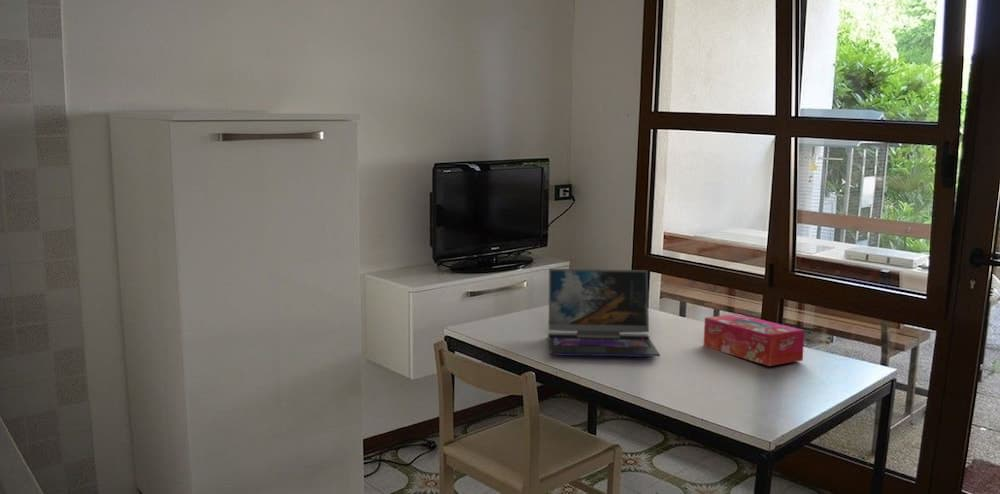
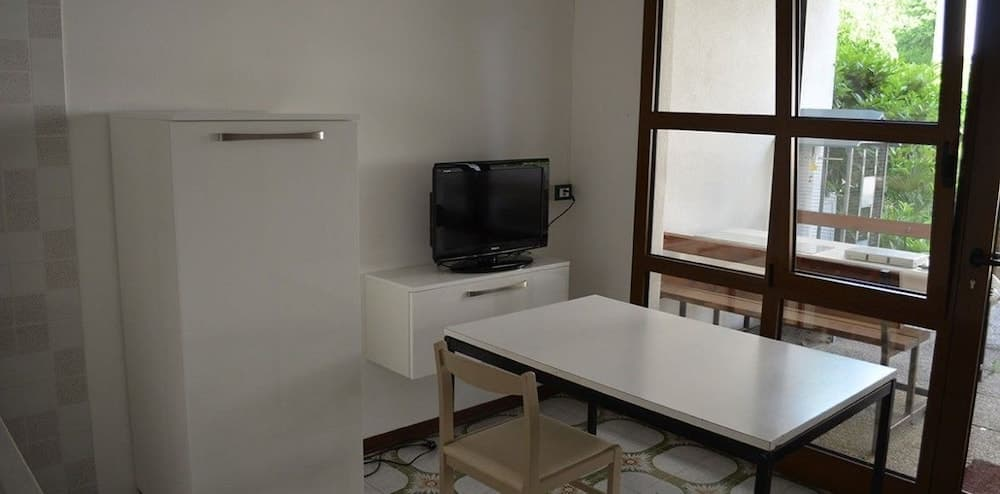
- tissue box [703,313,805,367]
- laptop [547,268,661,358]
